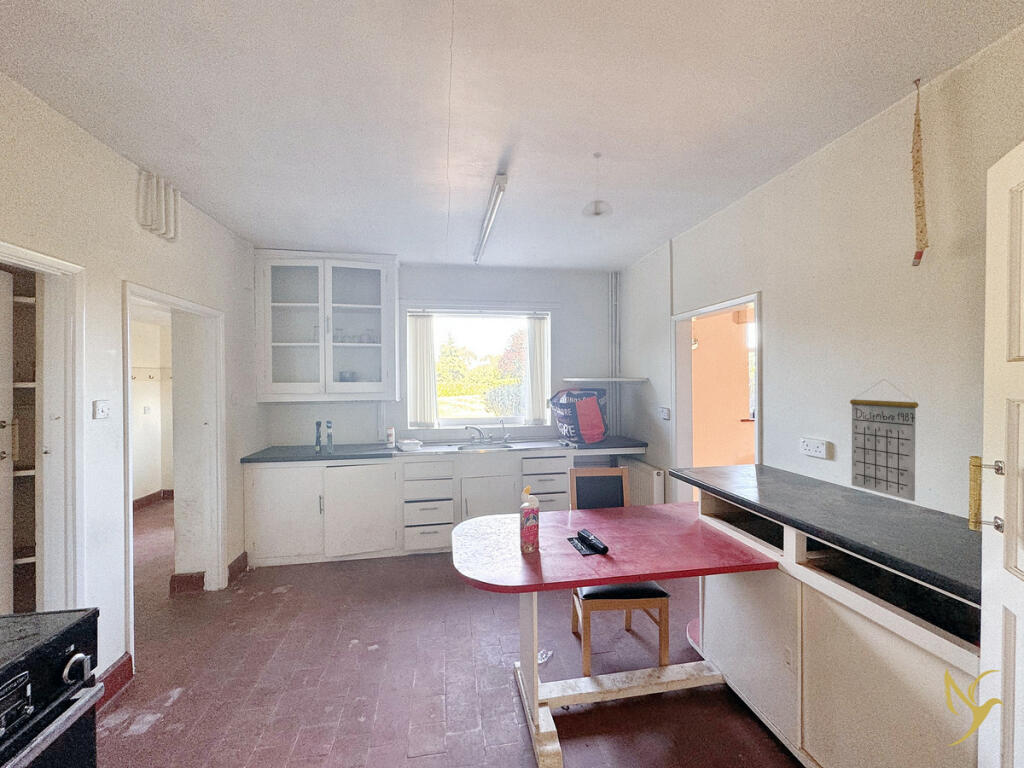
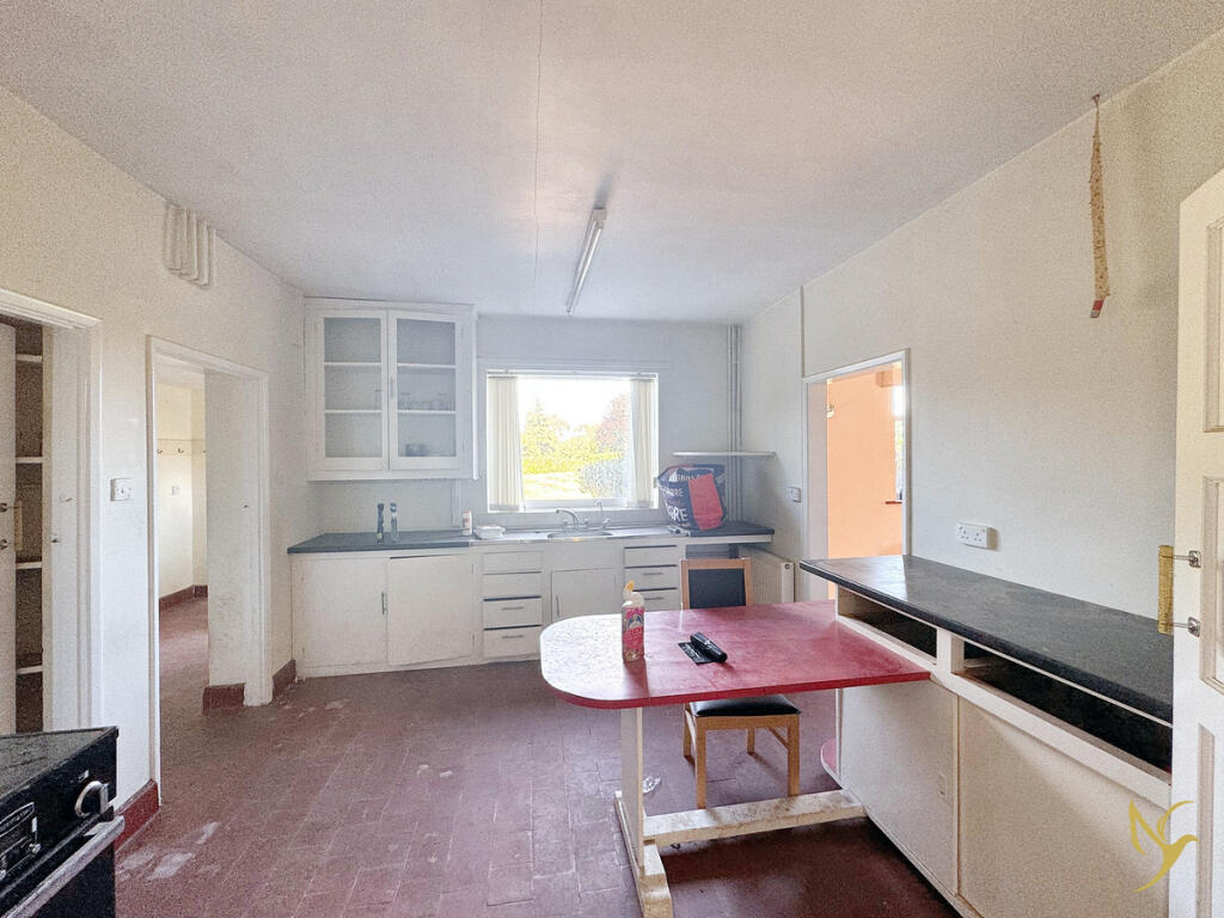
- pendant light [581,152,614,220]
- calendar [849,378,919,502]
